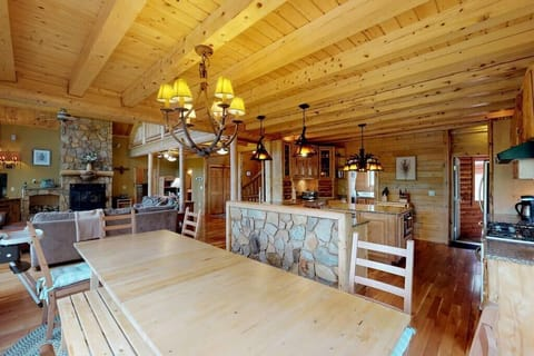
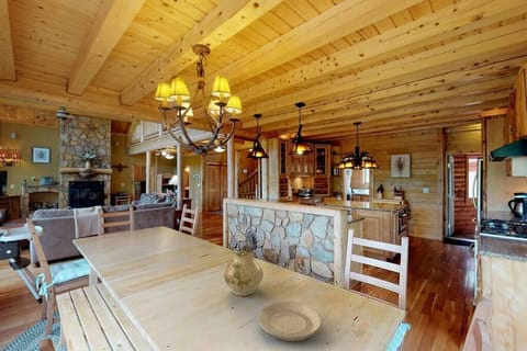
+ pitcher [223,242,265,297]
+ plate [257,301,323,342]
